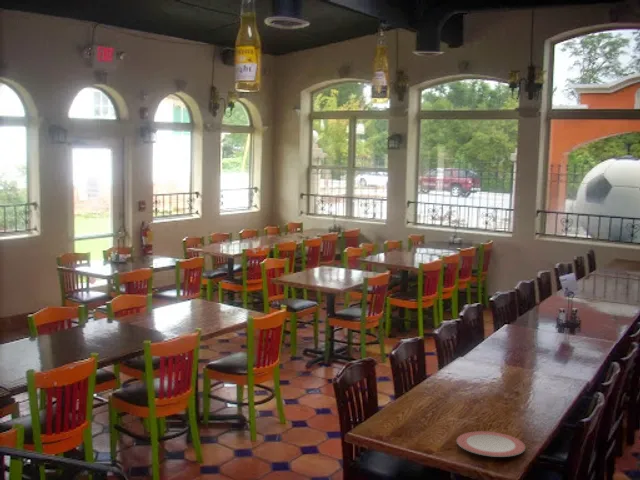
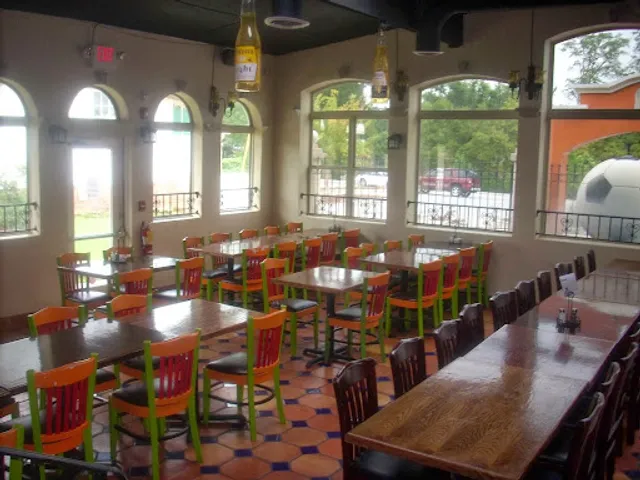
- plate [456,430,526,458]
